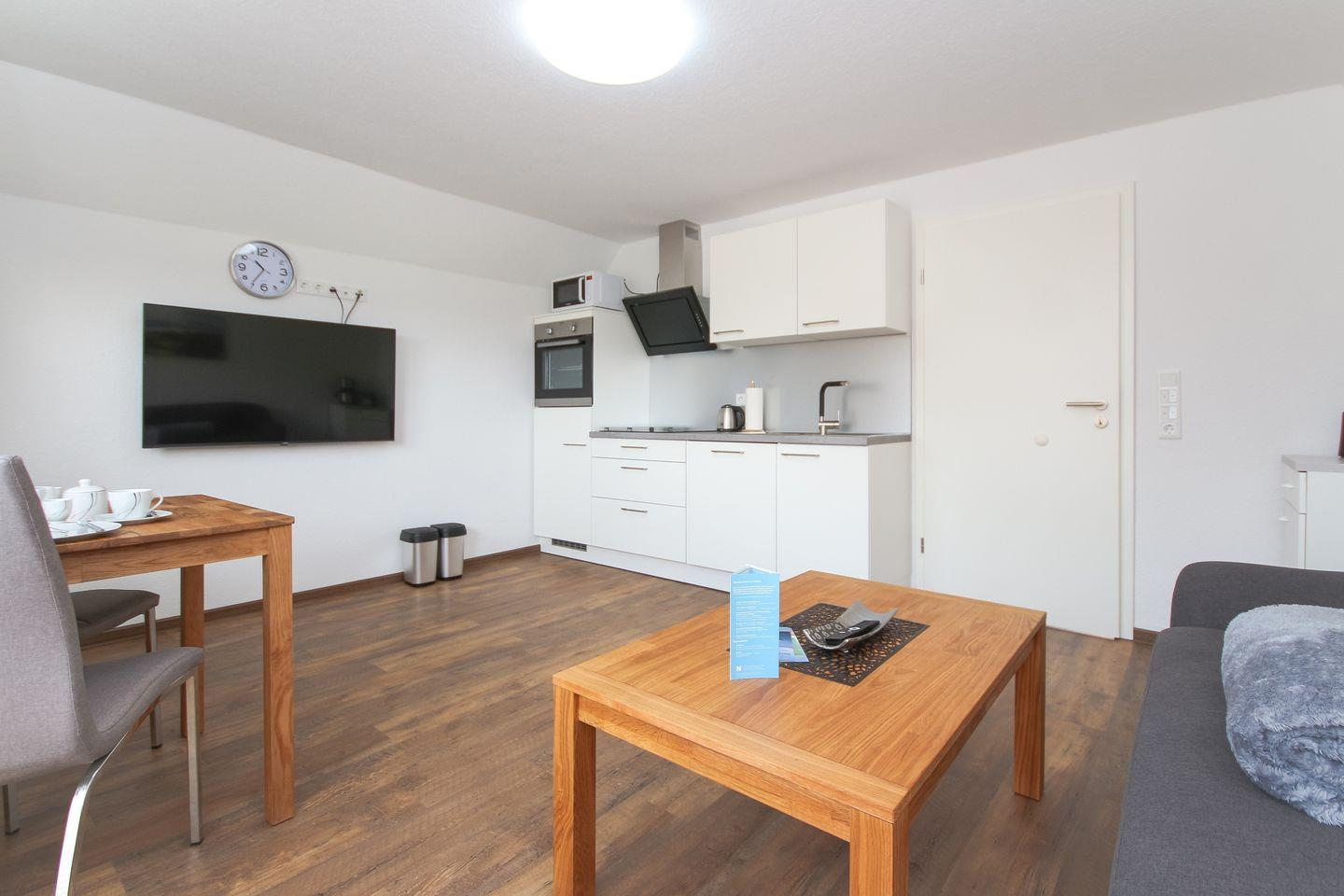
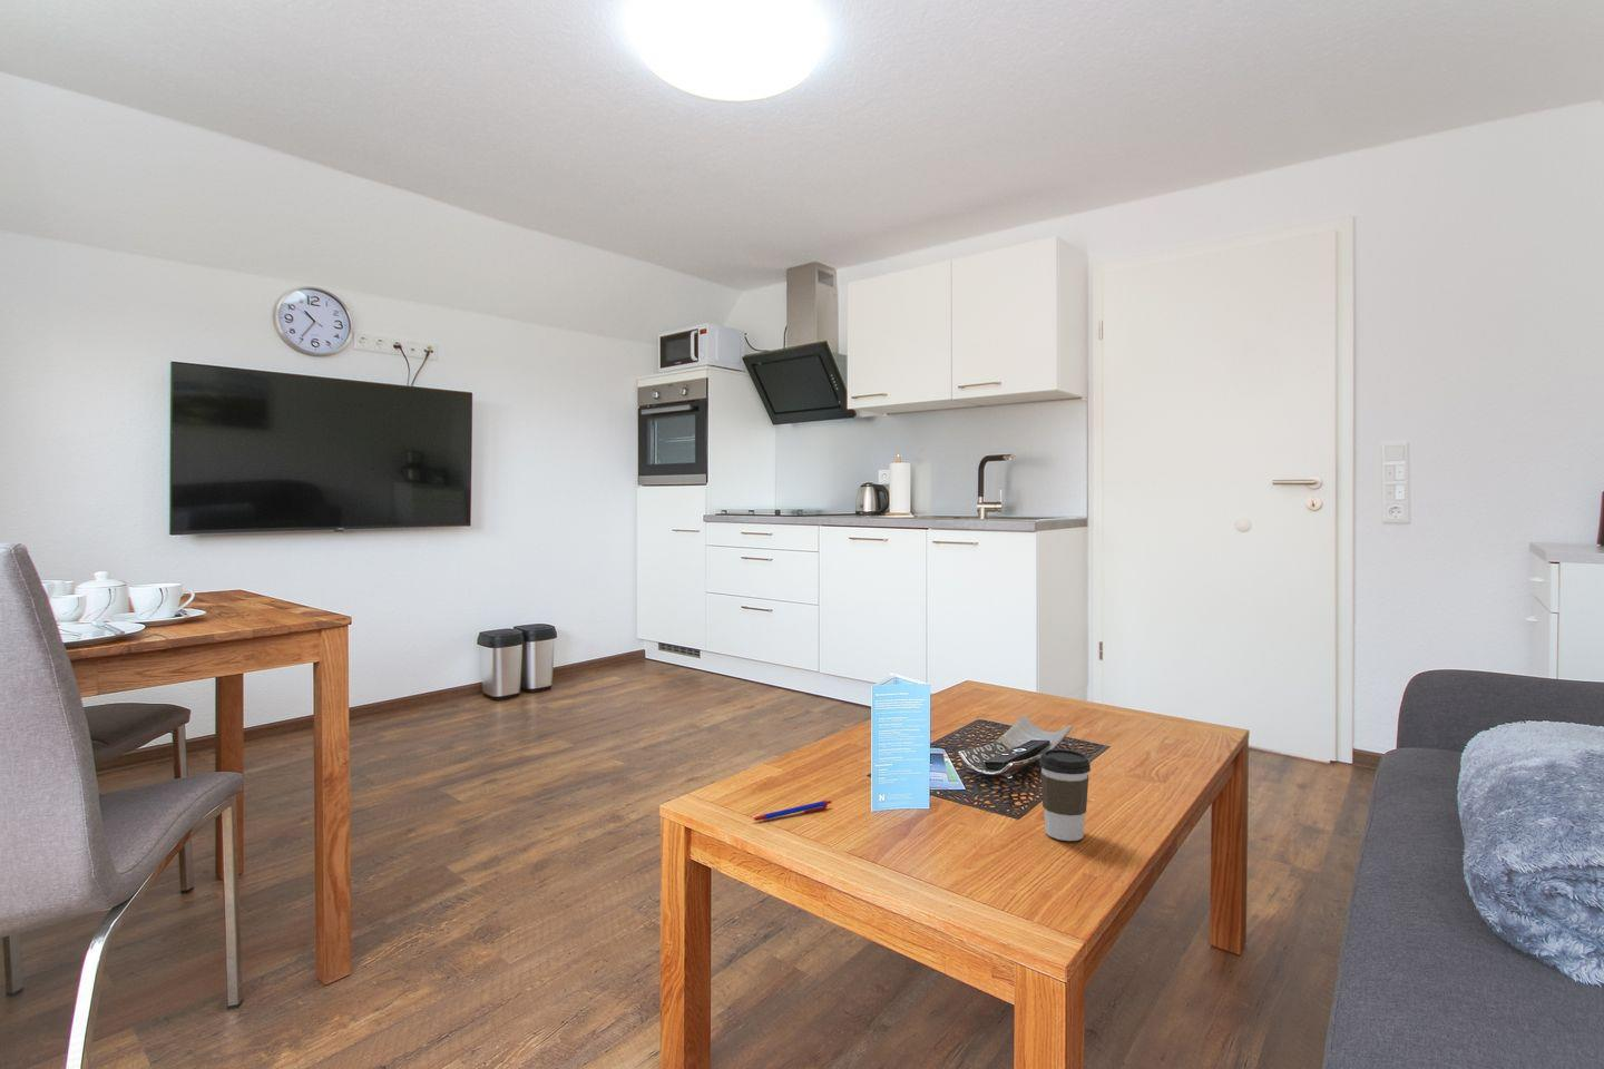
+ pen [752,799,832,822]
+ coffee cup [1038,748,1092,842]
